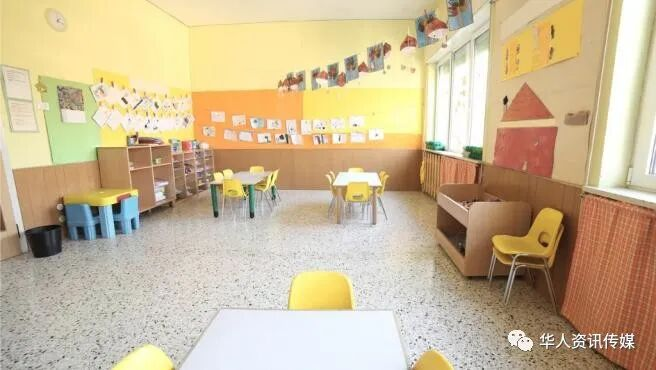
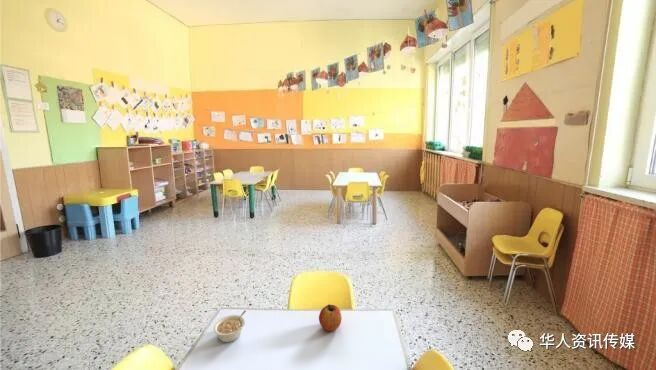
+ apple [318,304,342,332]
+ legume [213,310,247,343]
